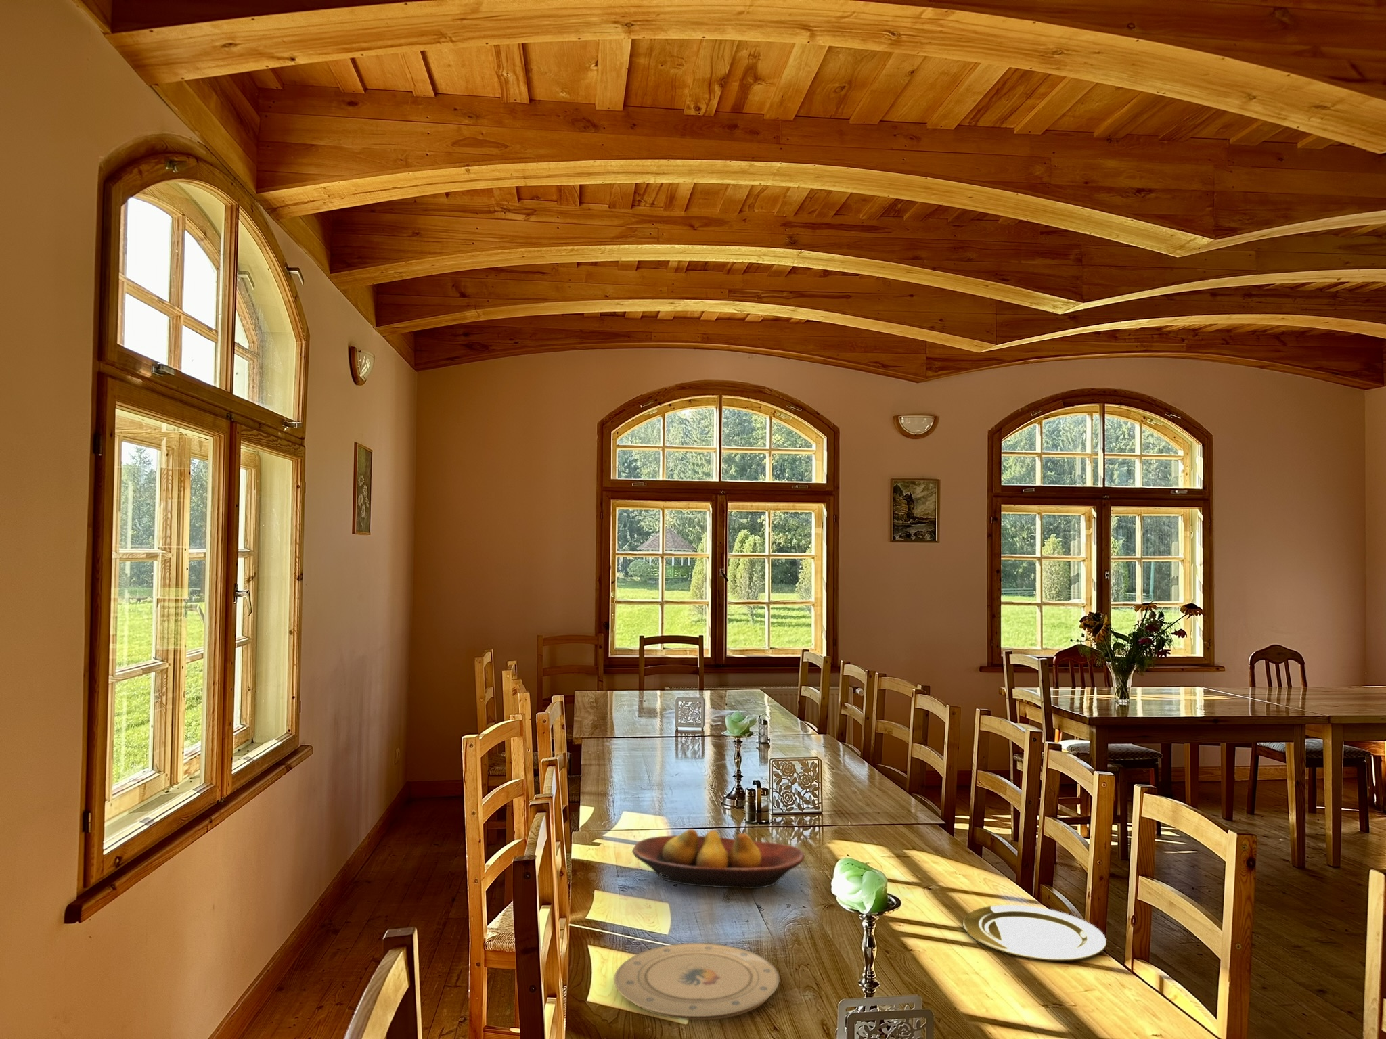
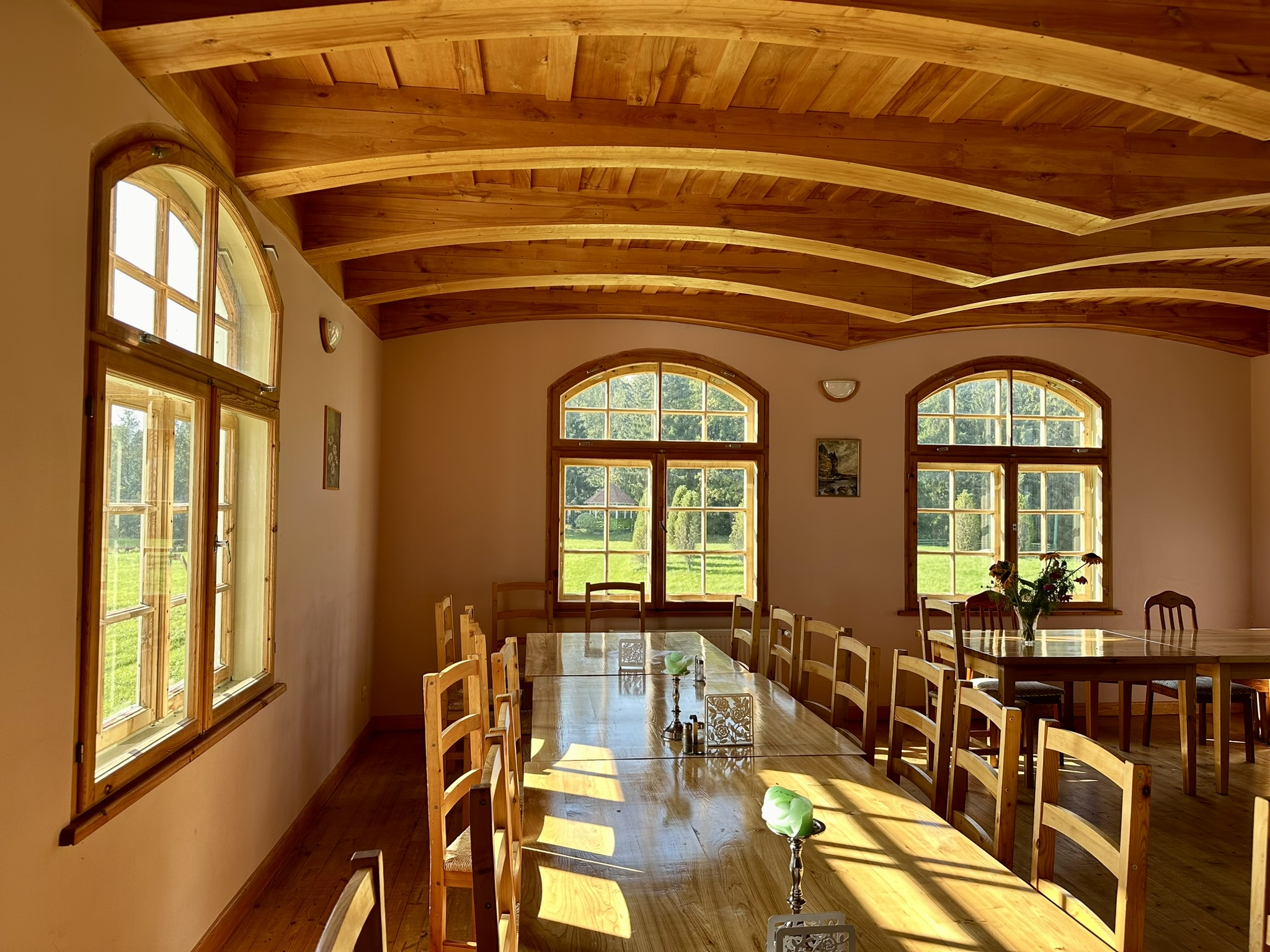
- plate [613,942,779,1020]
- plate [963,905,1108,962]
- fruit bowl [632,828,805,889]
